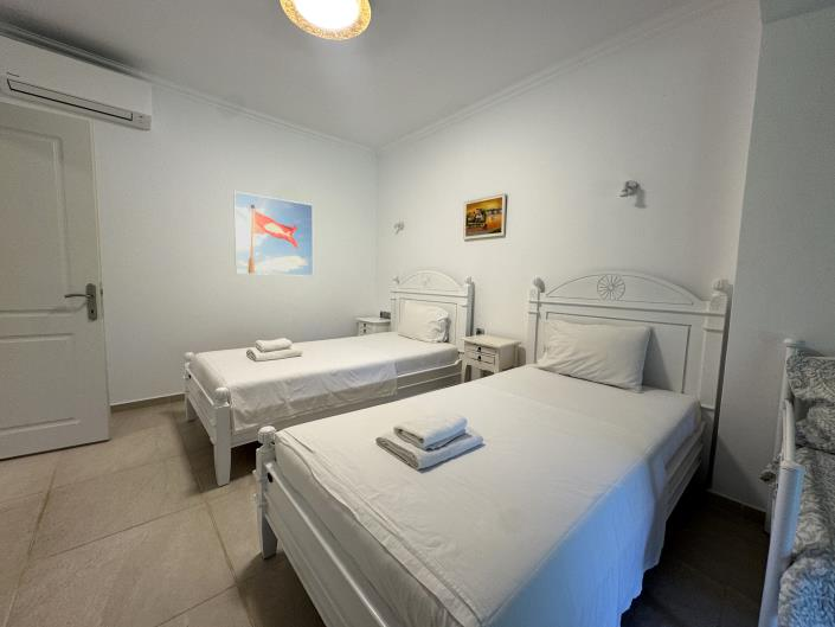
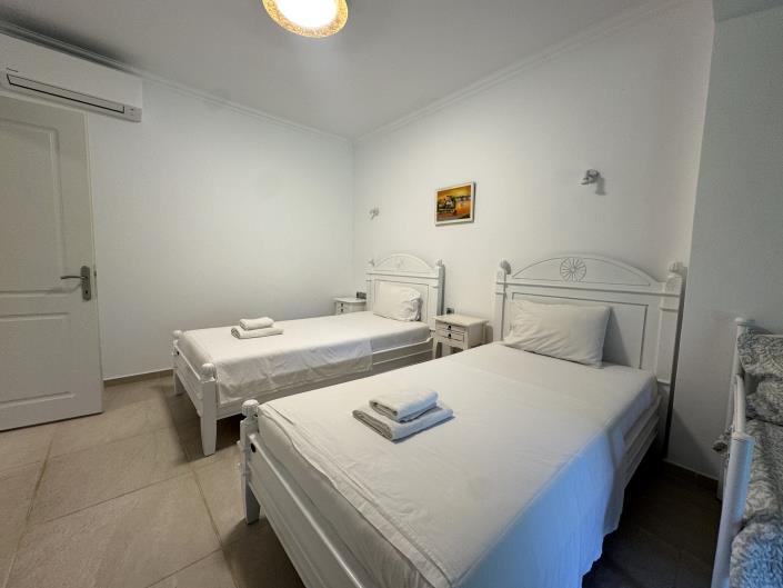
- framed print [232,191,314,277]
